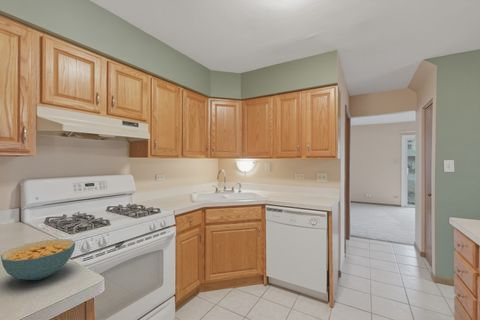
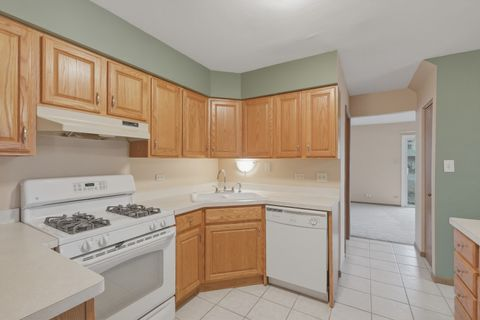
- cereal bowl [0,238,76,281]
